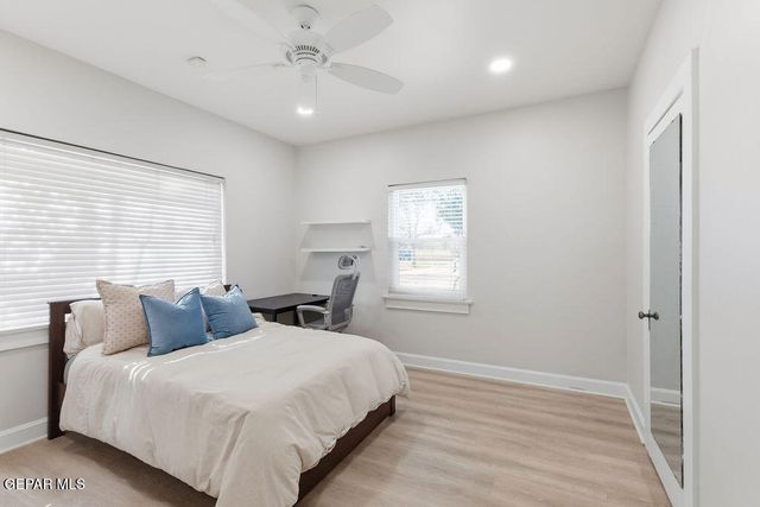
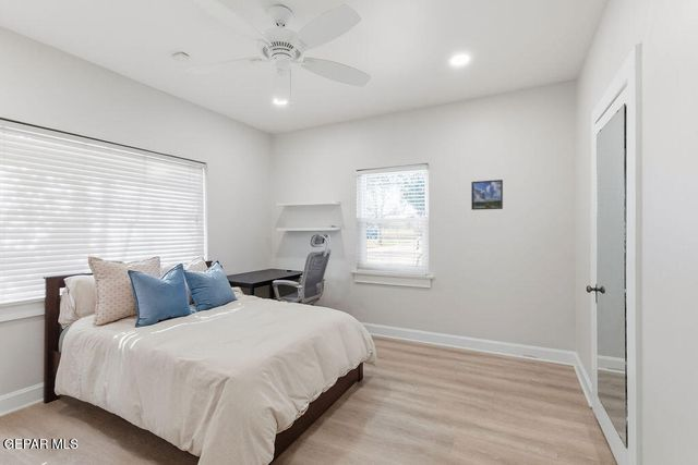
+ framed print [470,179,504,211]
